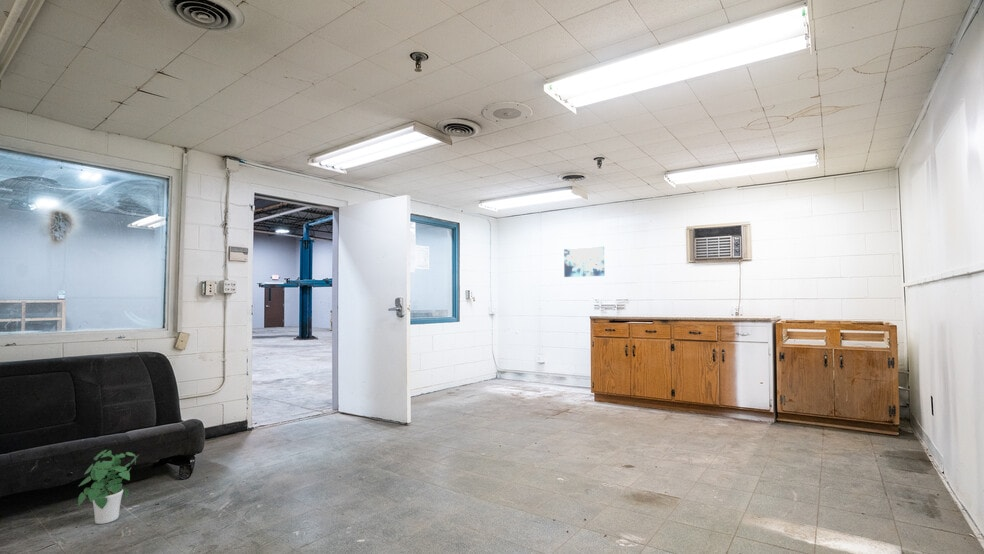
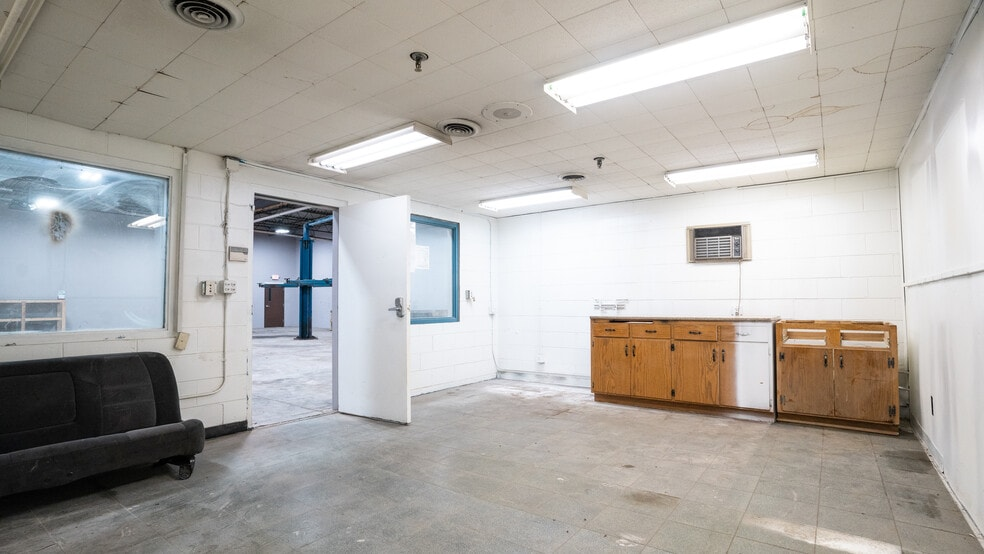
- wall art [563,246,605,278]
- potted plant [77,449,139,525]
